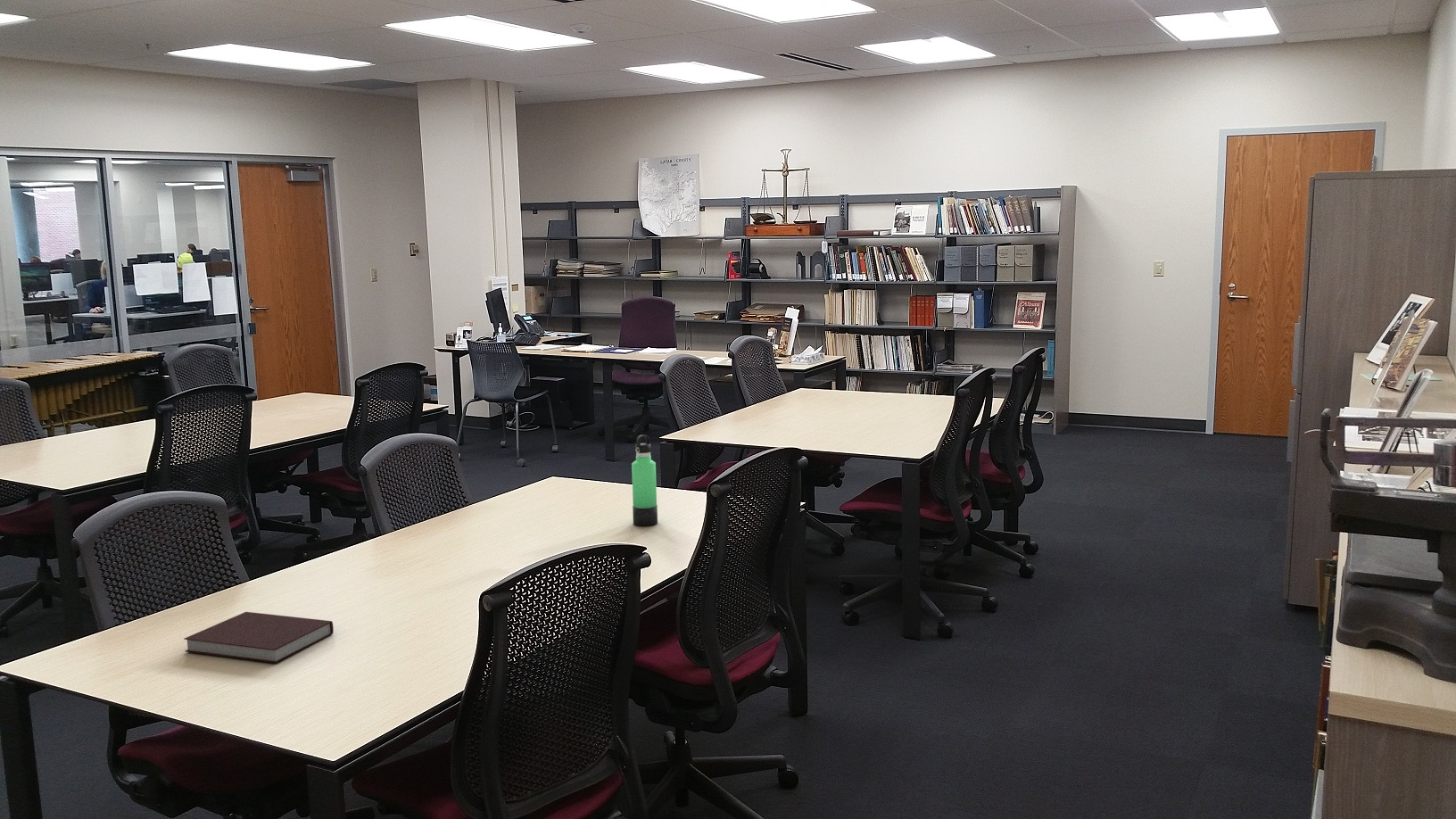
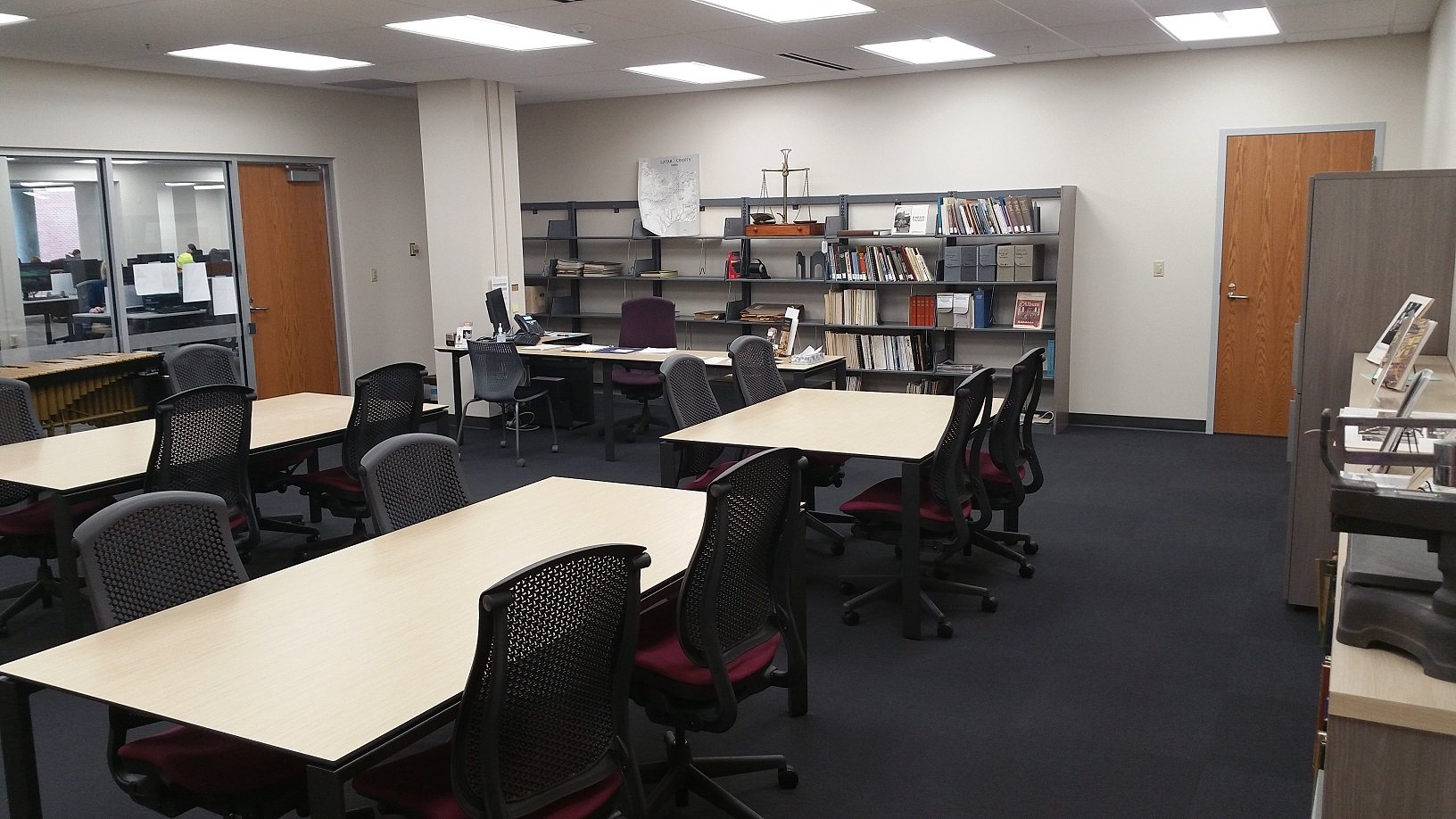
- notebook [183,611,335,664]
- thermos bottle [631,434,658,527]
